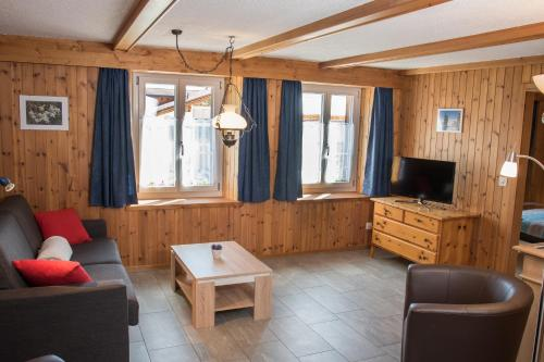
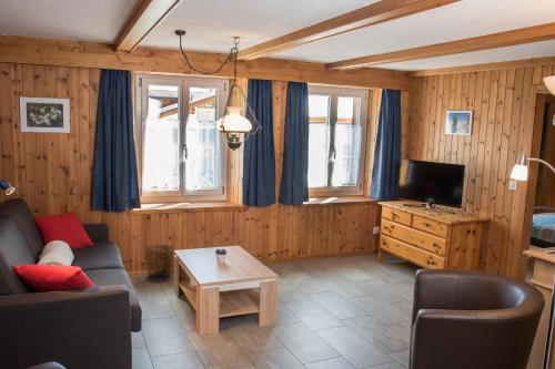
+ waste bin [143,244,175,283]
